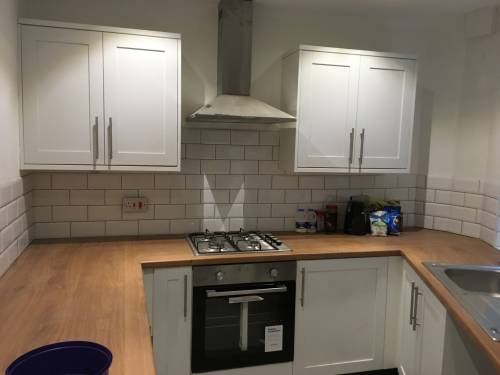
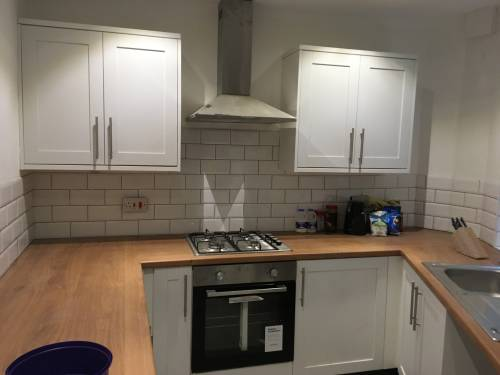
+ knife block [450,216,489,259]
